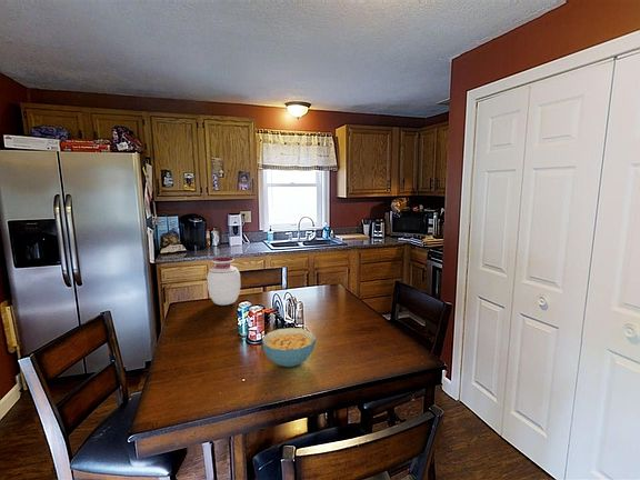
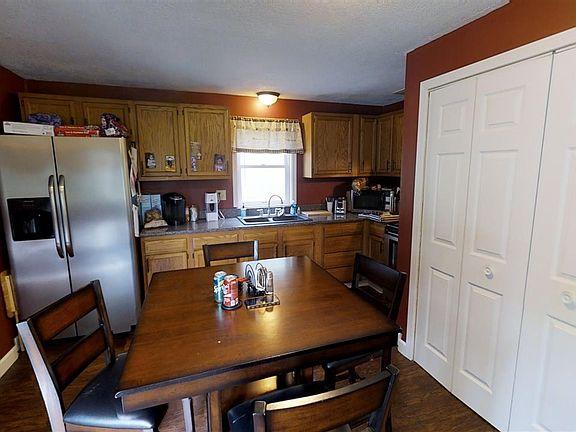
- cereal bowl [261,327,317,368]
- vase [206,257,242,307]
